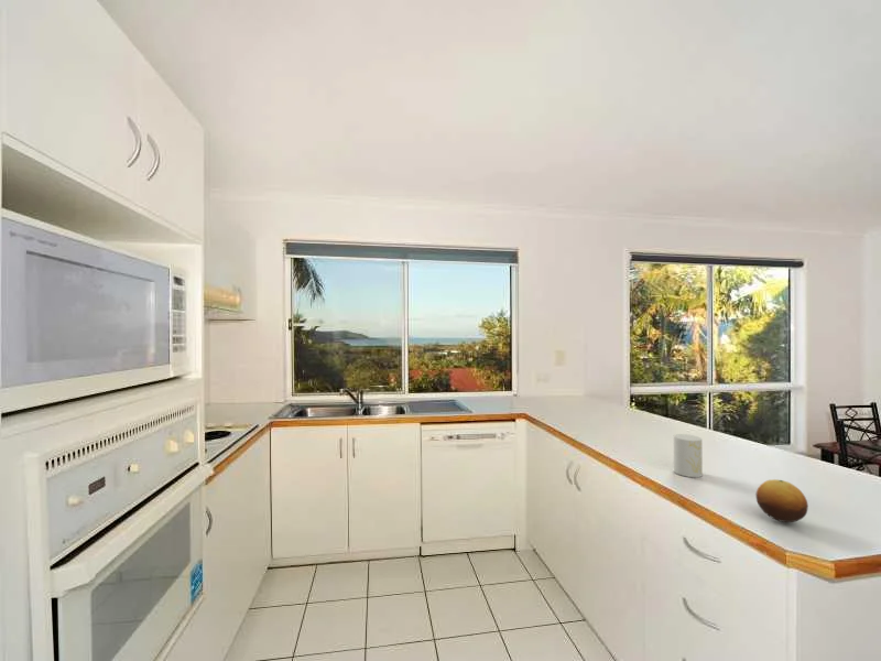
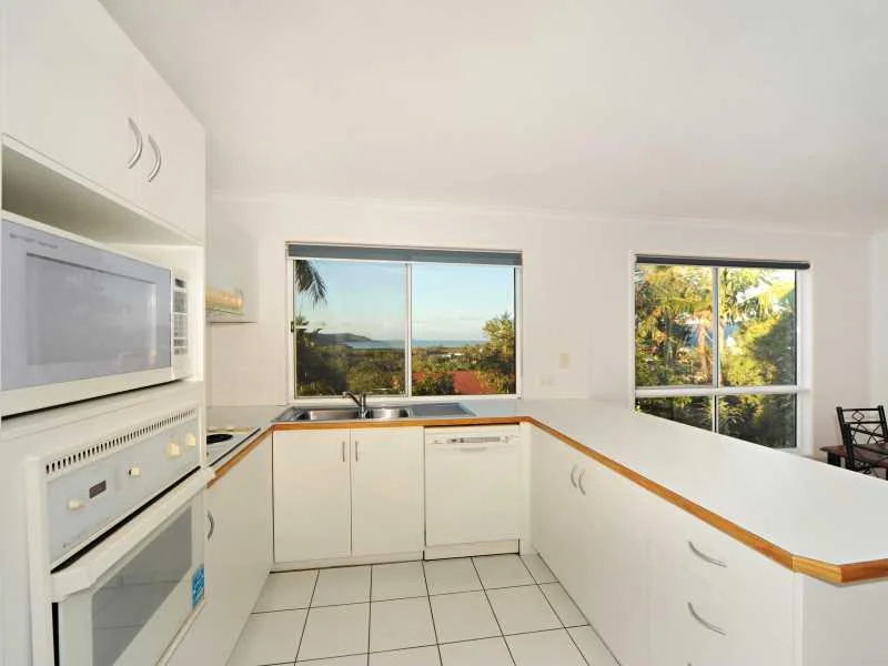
- cup [673,433,704,478]
- fruit [754,478,809,523]
